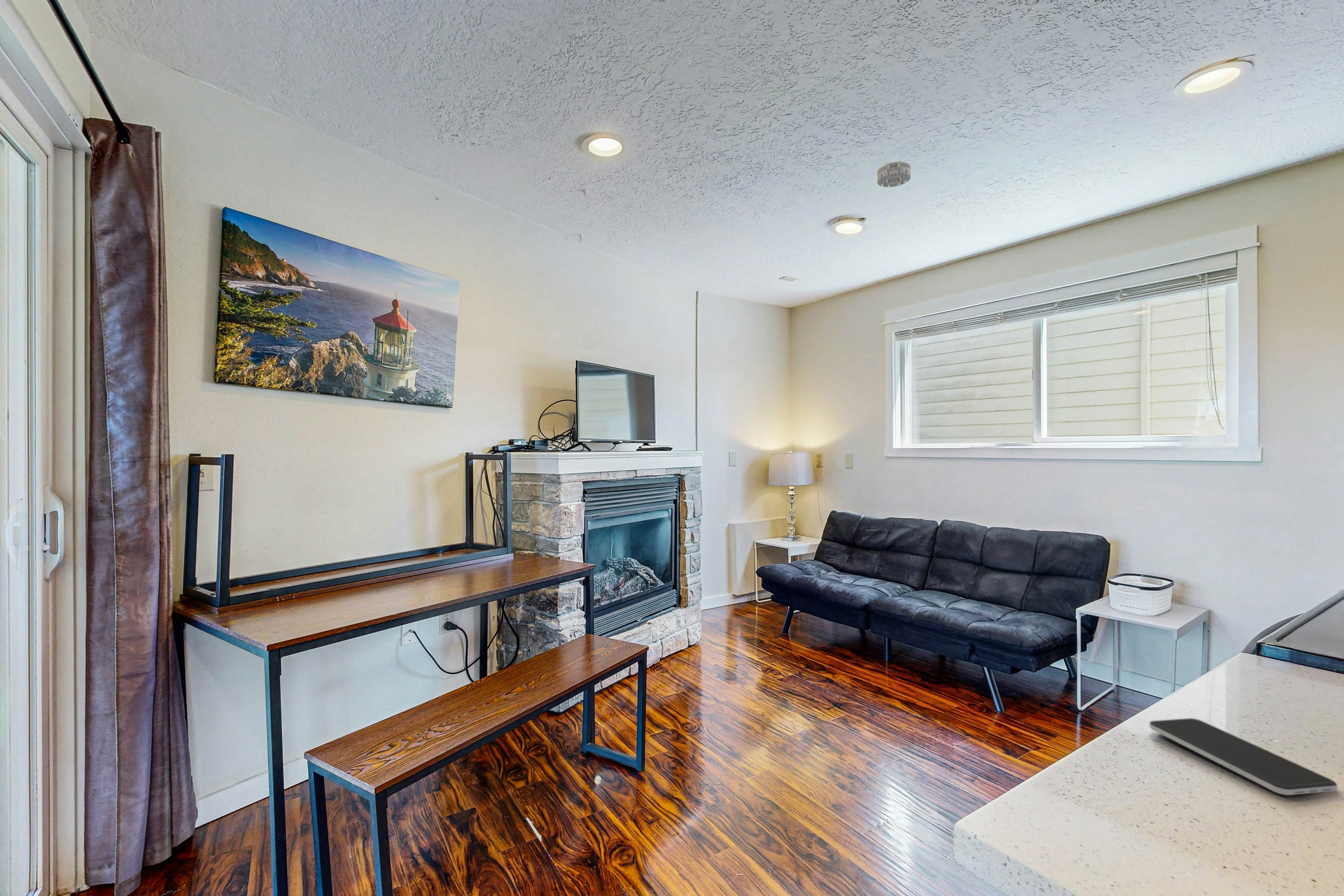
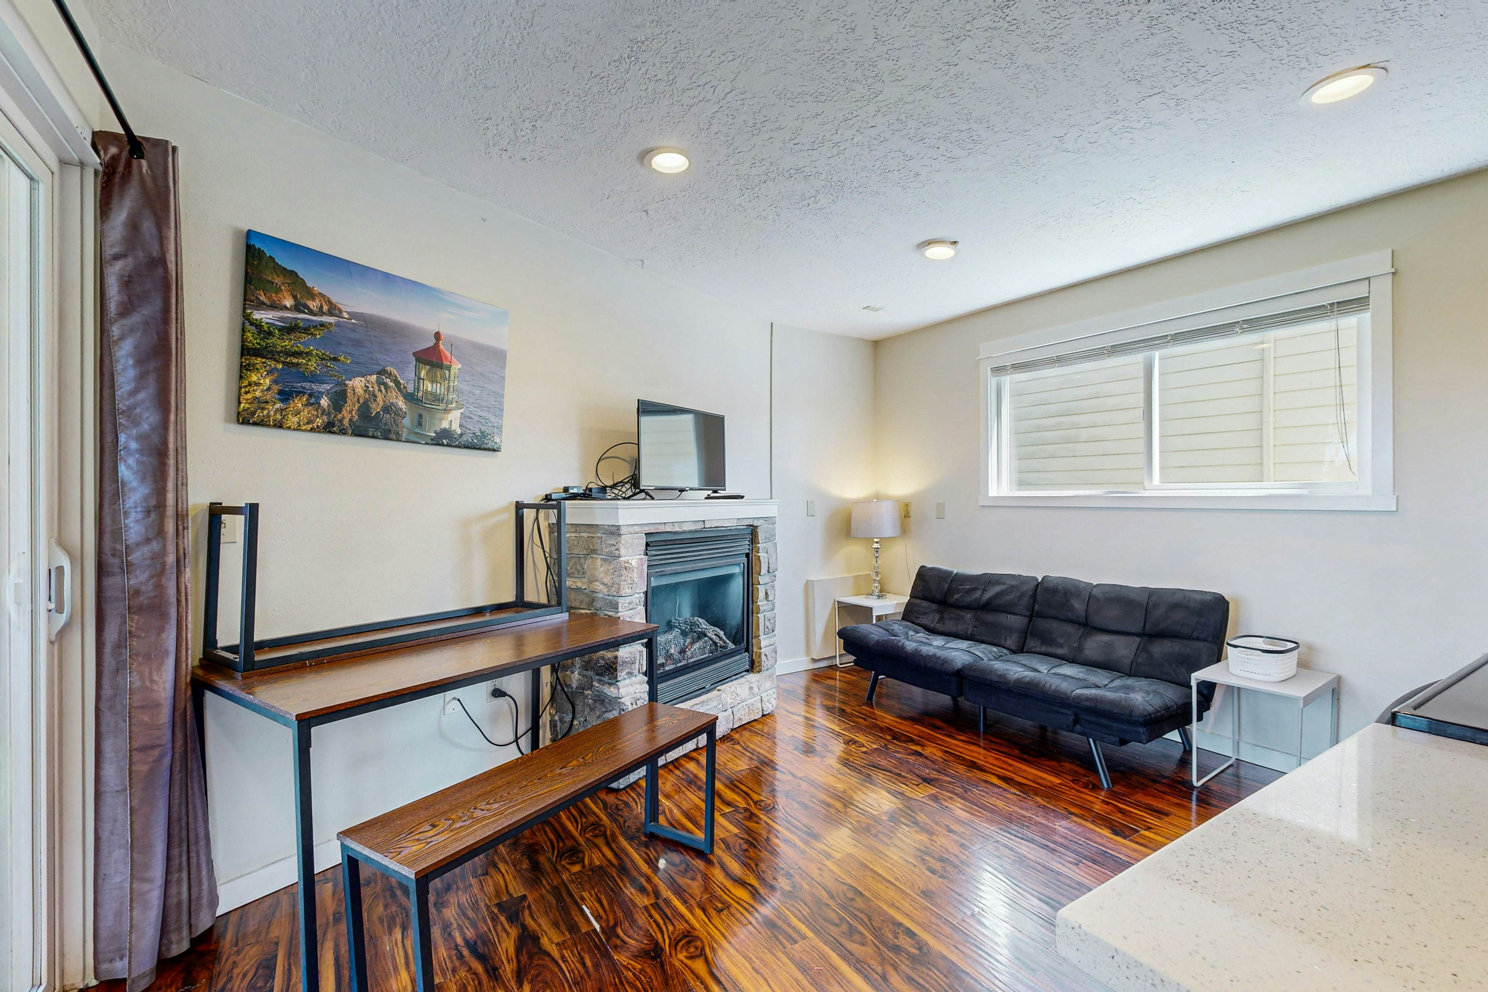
- smoke detector [877,161,911,188]
- smartphone [1149,718,1338,796]
